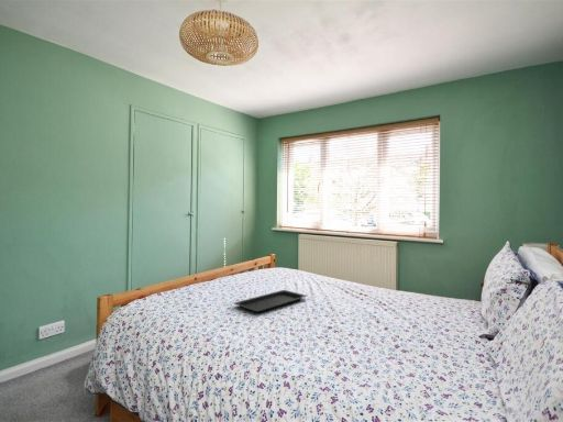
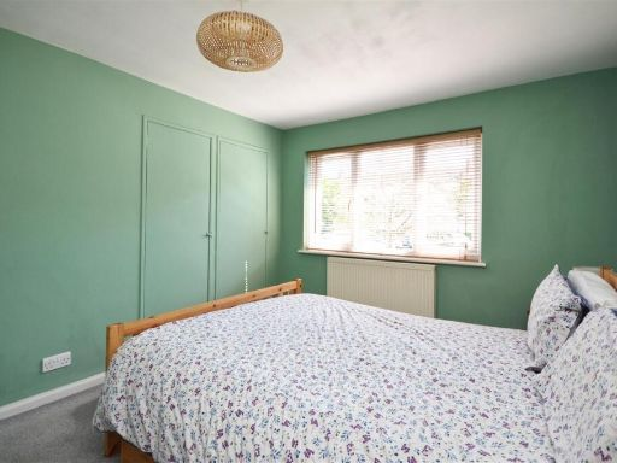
- serving tray [233,289,308,313]
